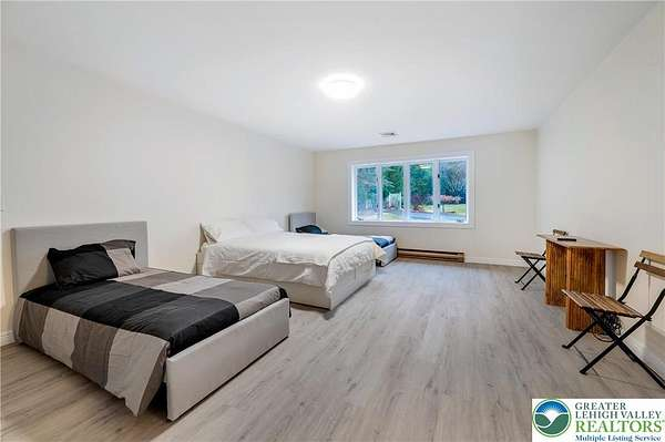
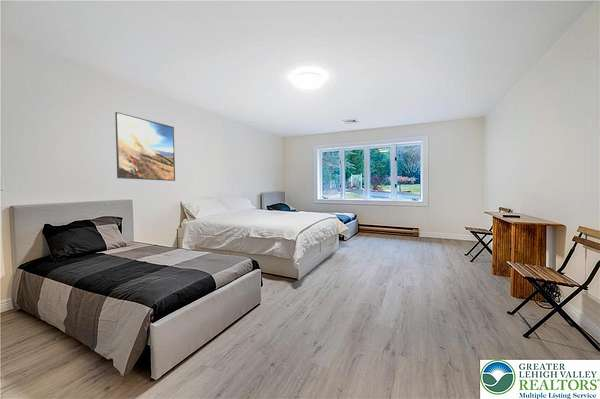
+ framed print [114,111,176,182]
